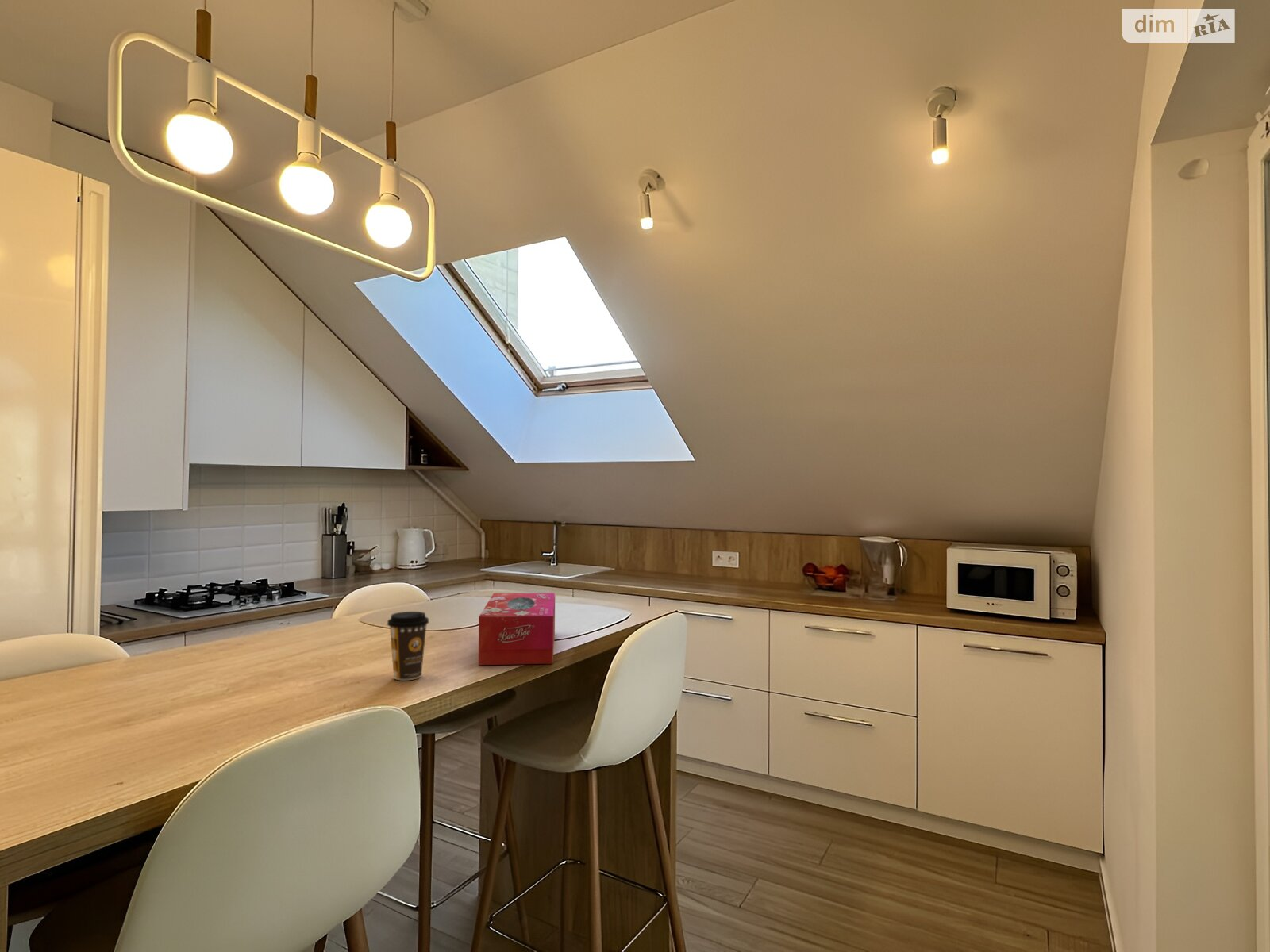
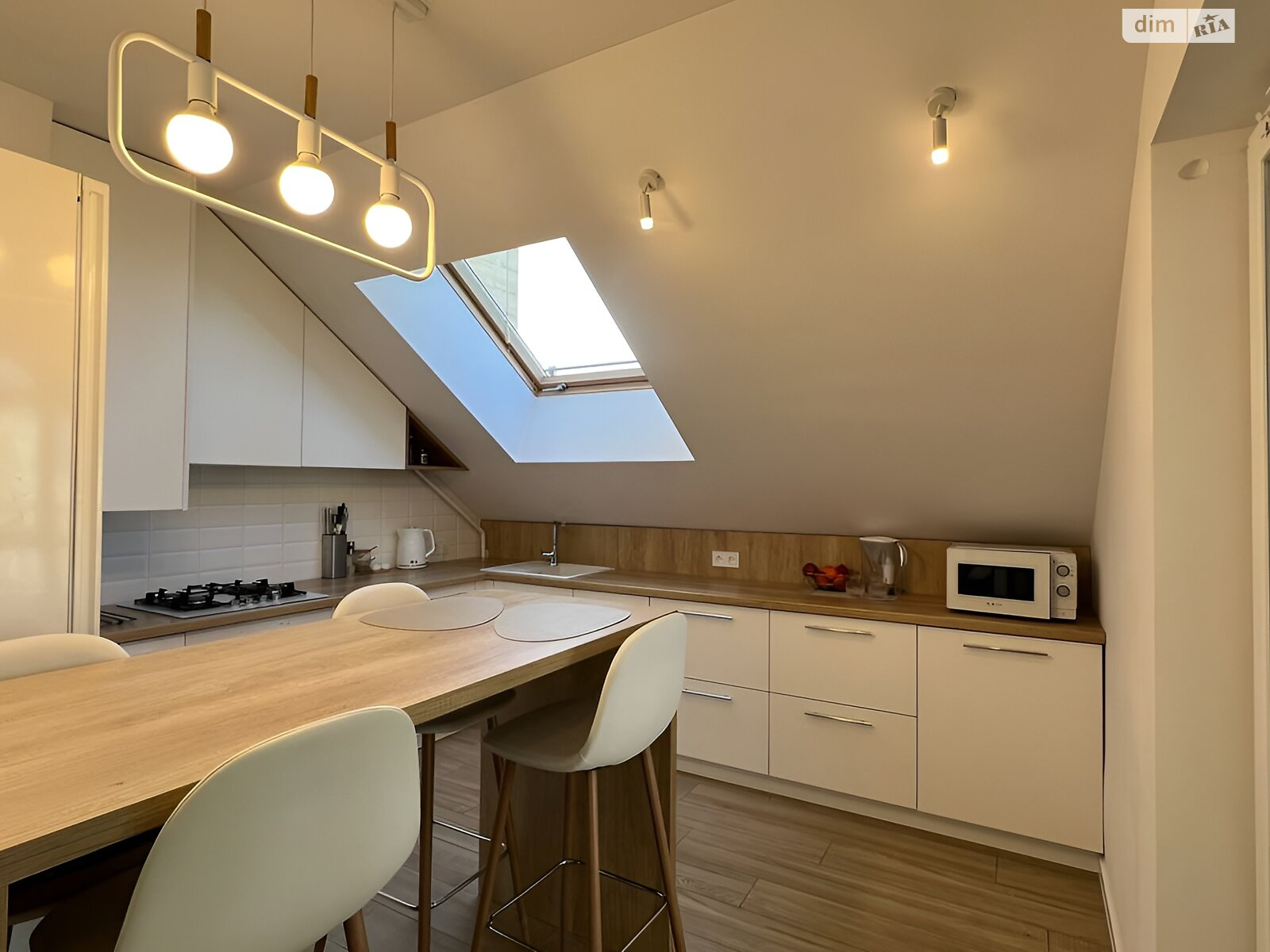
- tissue box [478,592,556,666]
- coffee cup [387,611,429,681]
